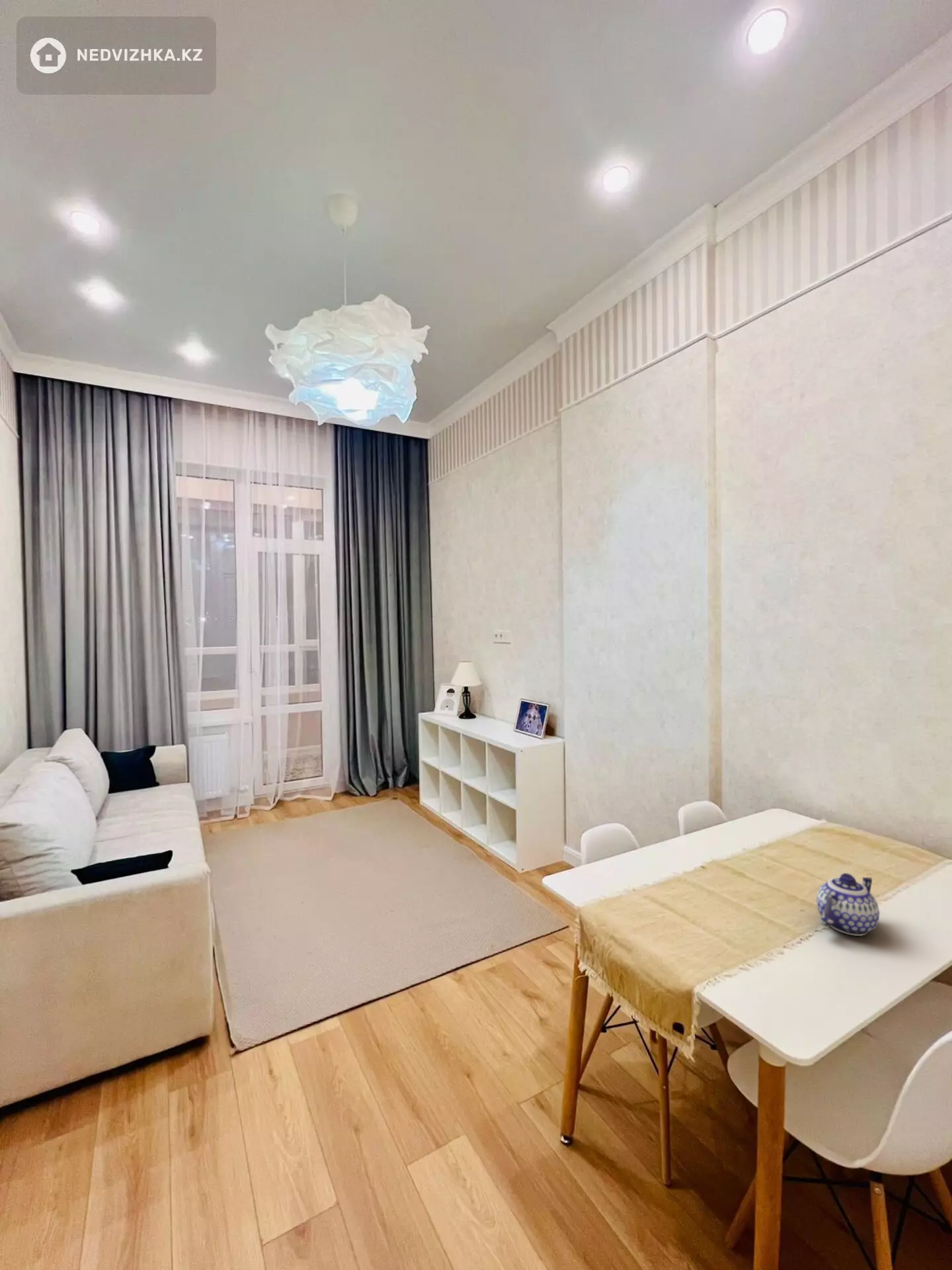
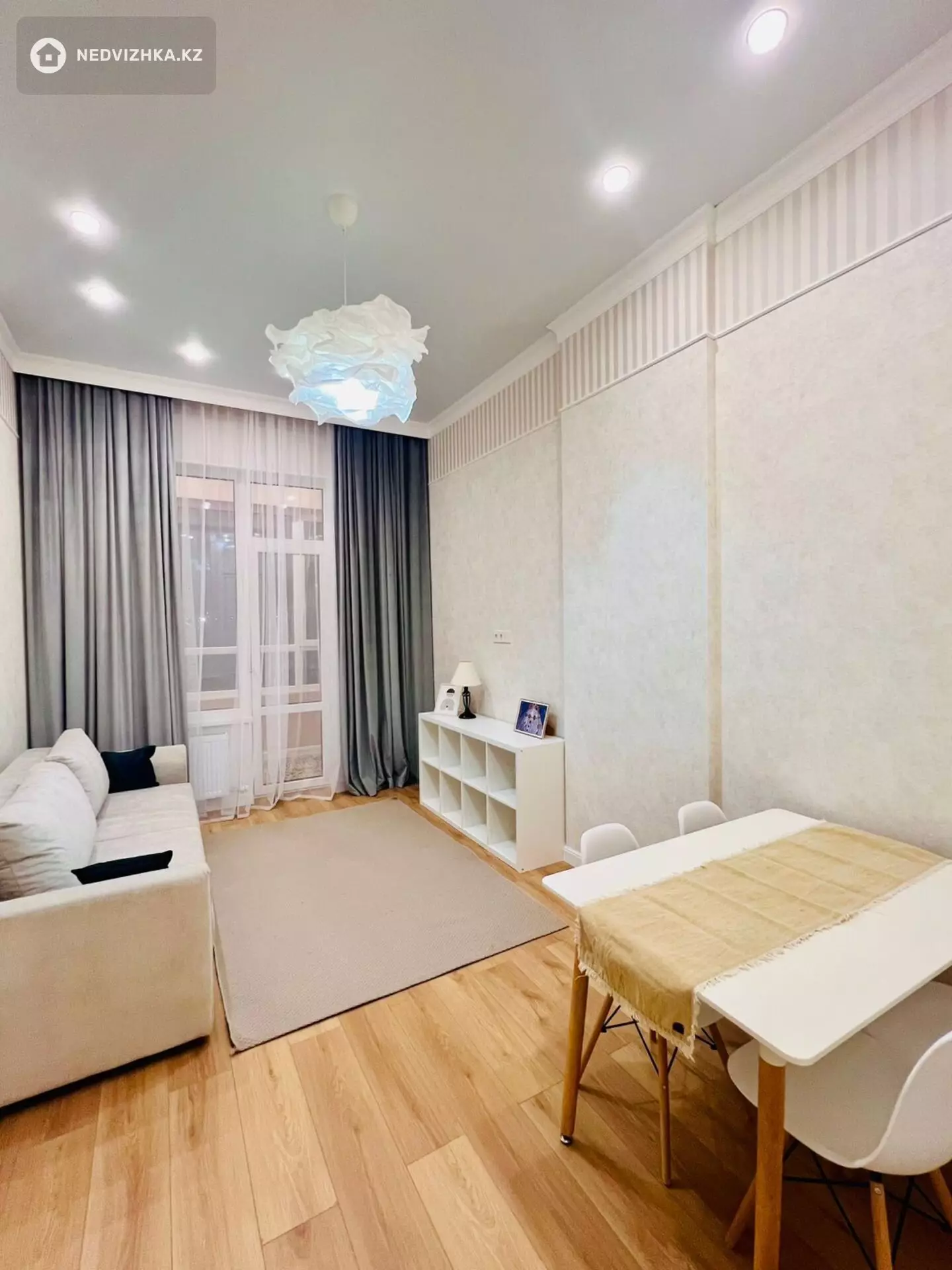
- teapot [816,872,880,937]
